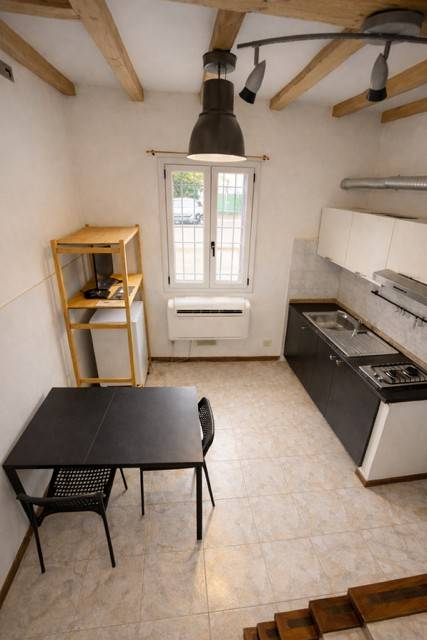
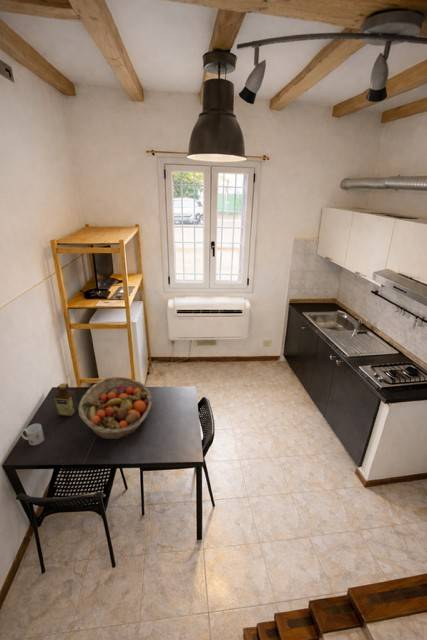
+ mug [20,423,45,446]
+ bottle [54,382,78,418]
+ fruit basket [78,376,153,440]
